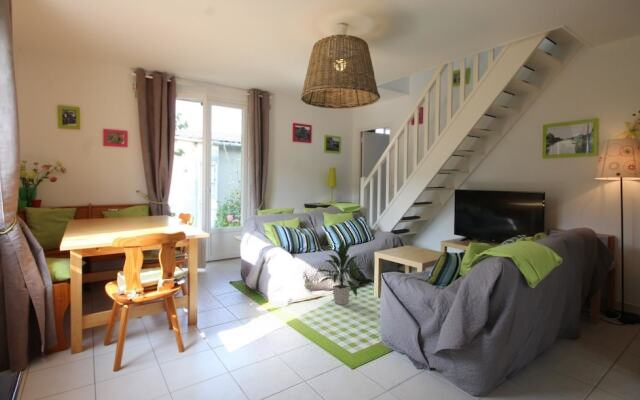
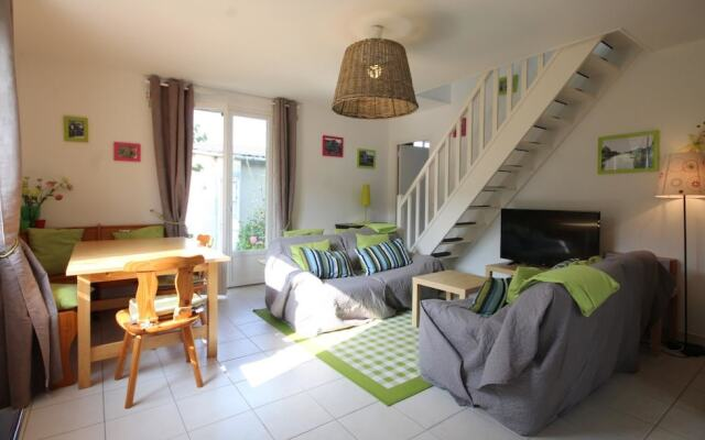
- indoor plant [315,238,365,306]
